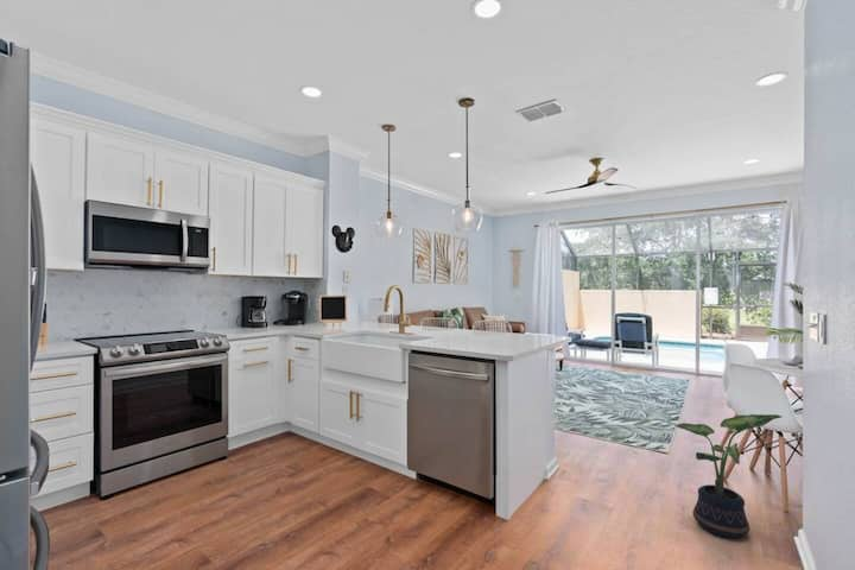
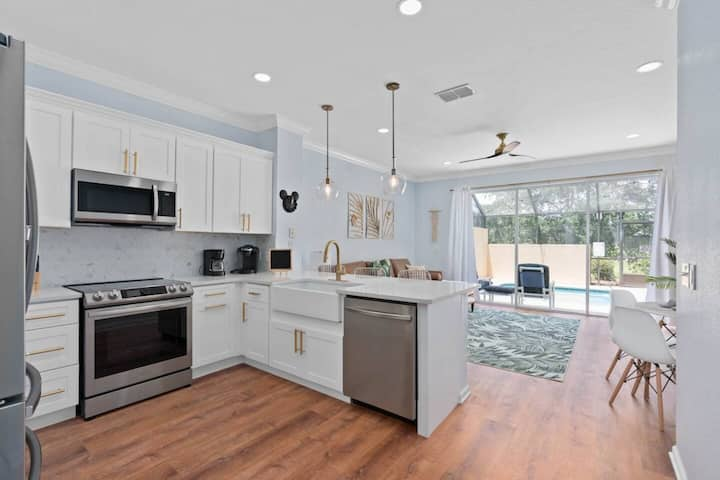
- potted plant [673,413,783,539]
